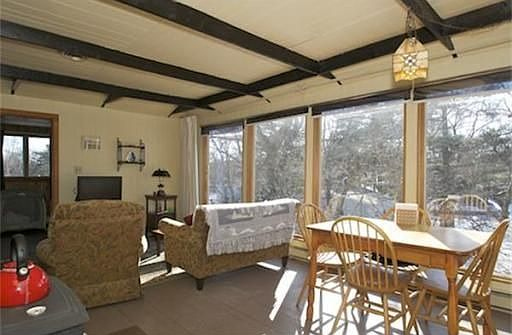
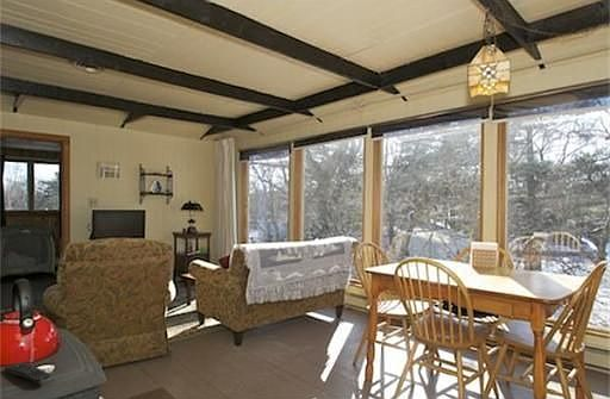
+ remote control [2,362,52,385]
